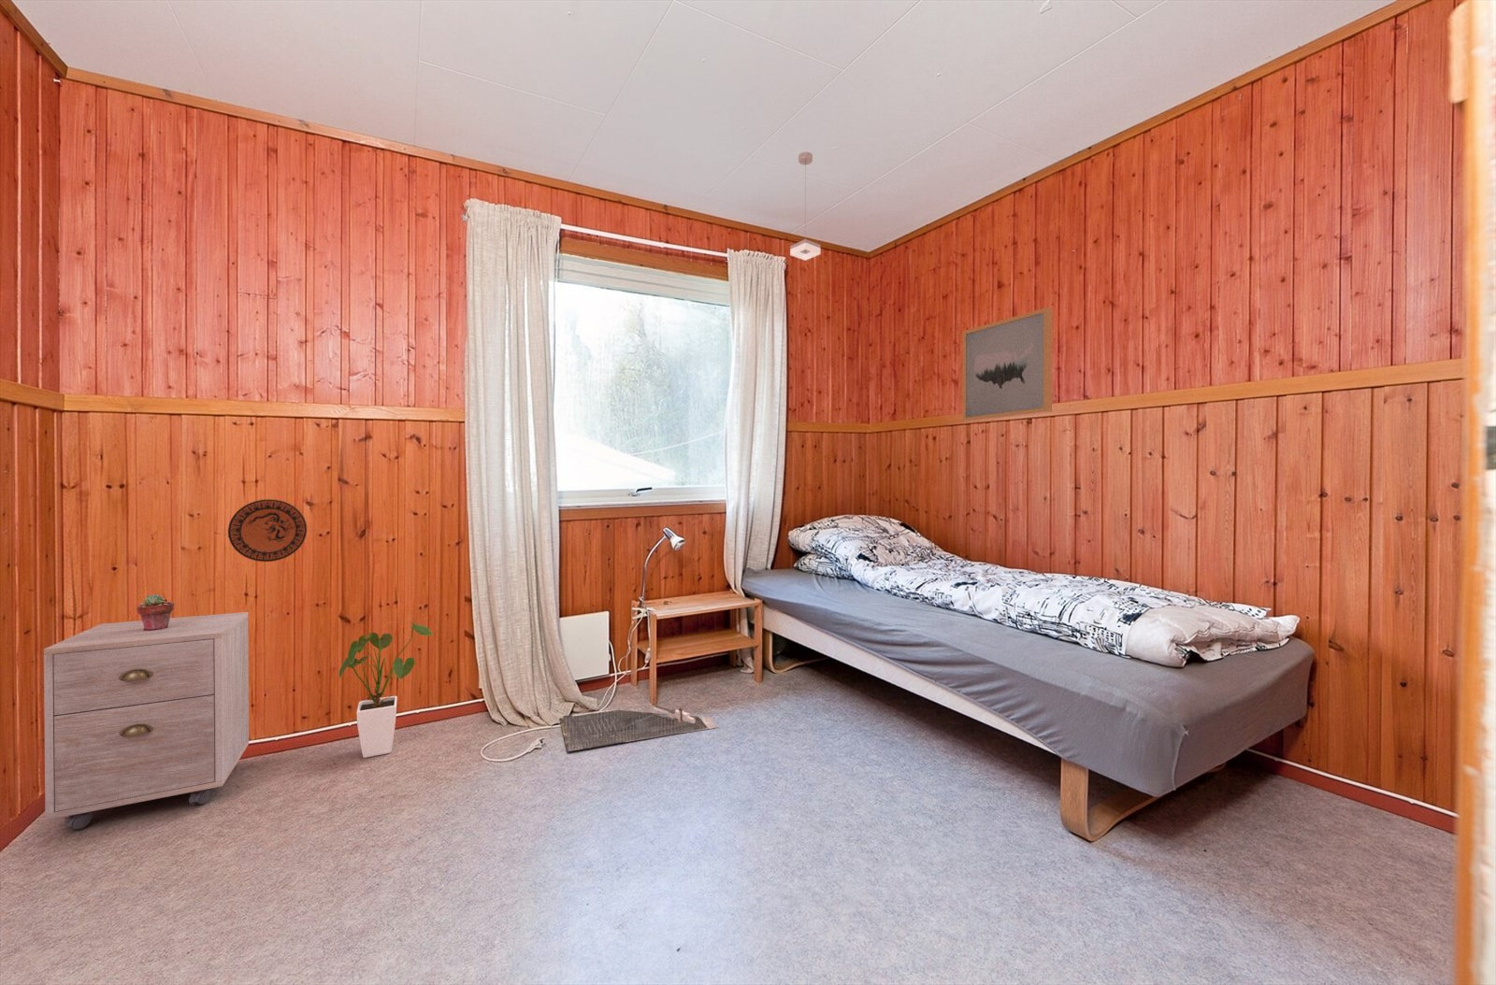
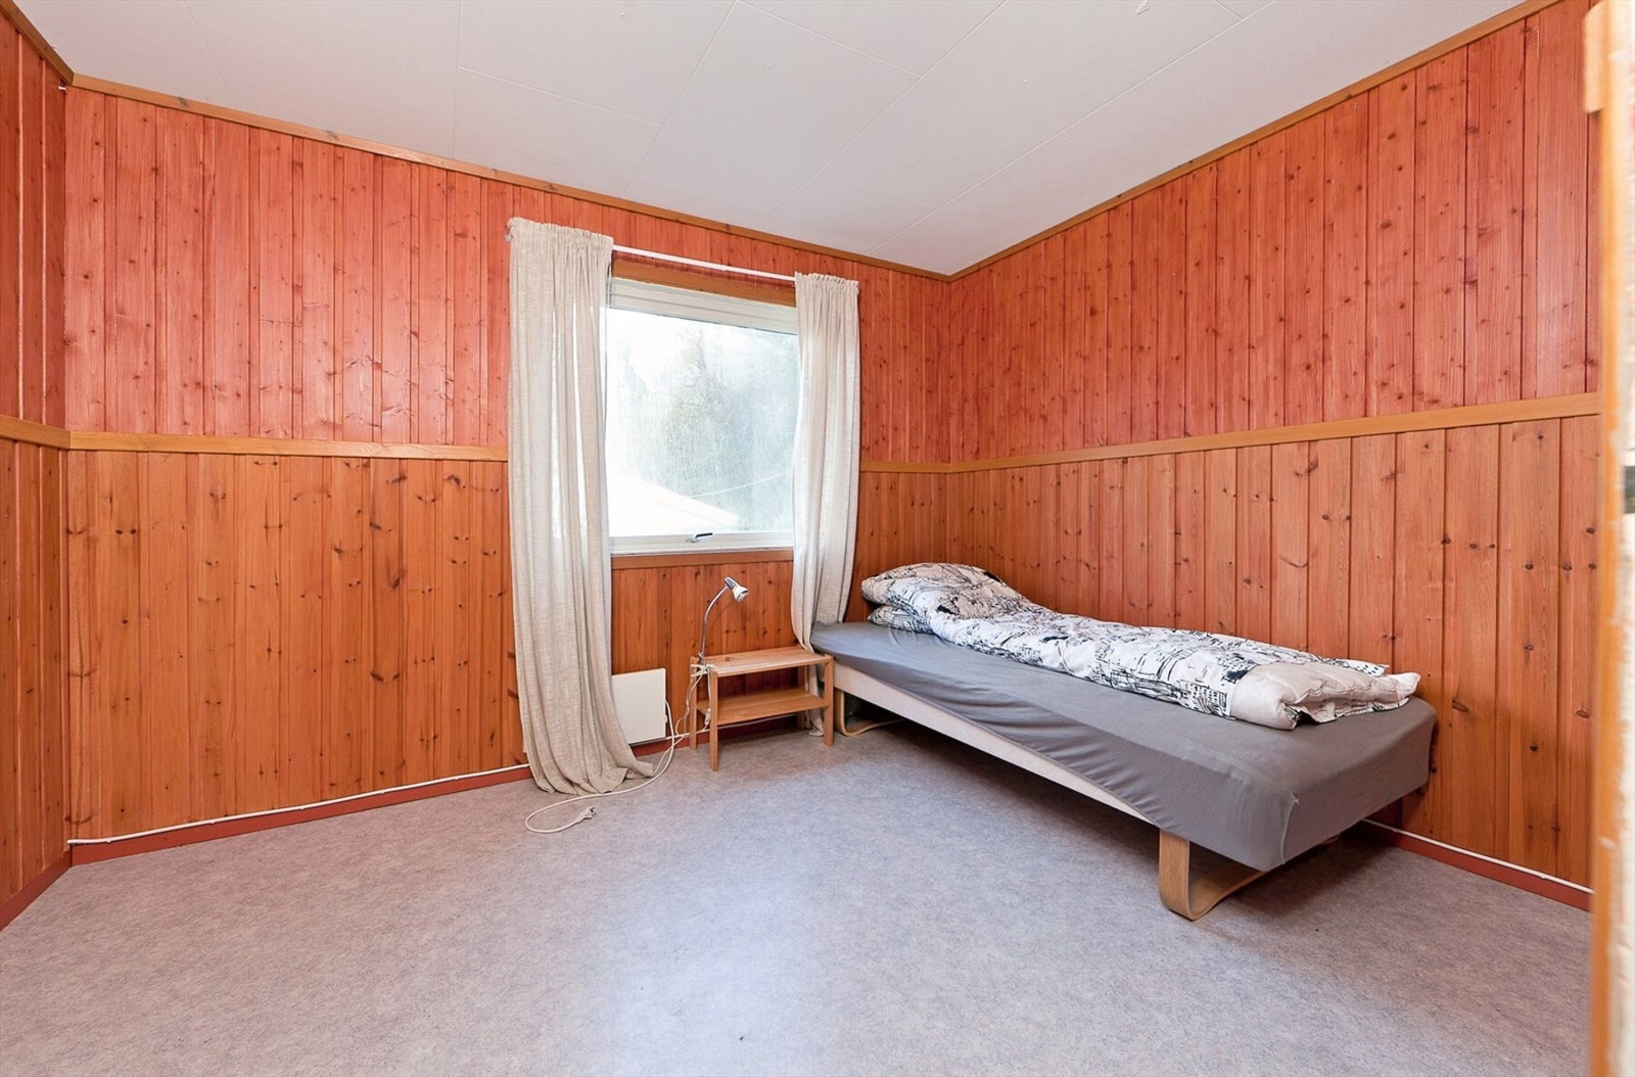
- cabinet [43,611,250,830]
- bath mat [558,705,719,752]
- house plant [338,620,433,759]
- decorative plate [228,498,308,563]
- pendant lamp [789,152,822,262]
- potted succulent [136,594,175,631]
- wall art [961,307,1054,422]
